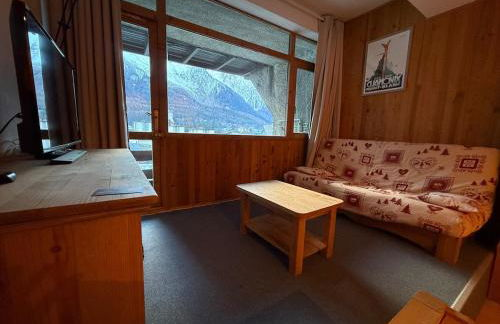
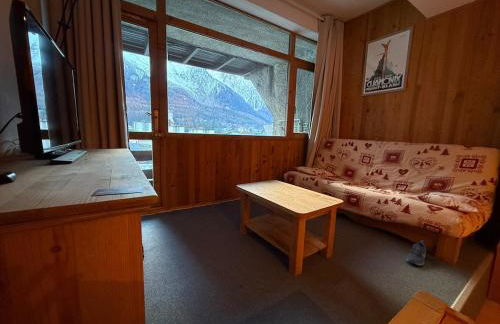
+ shoe [405,239,427,267]
